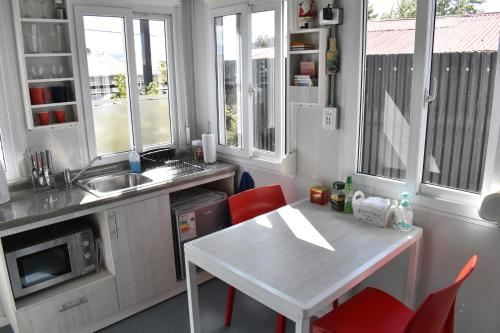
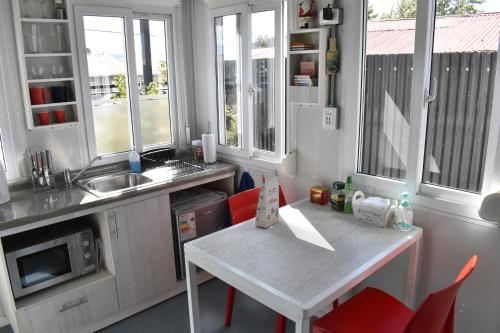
+ gift box [254,168,280,229]
